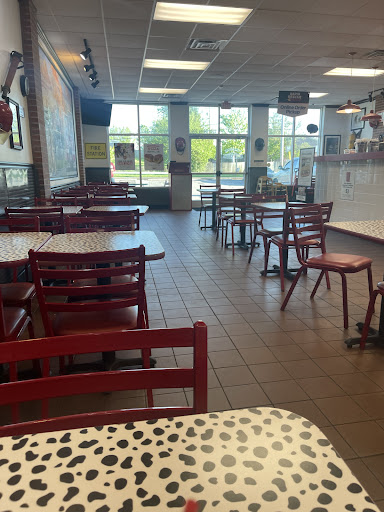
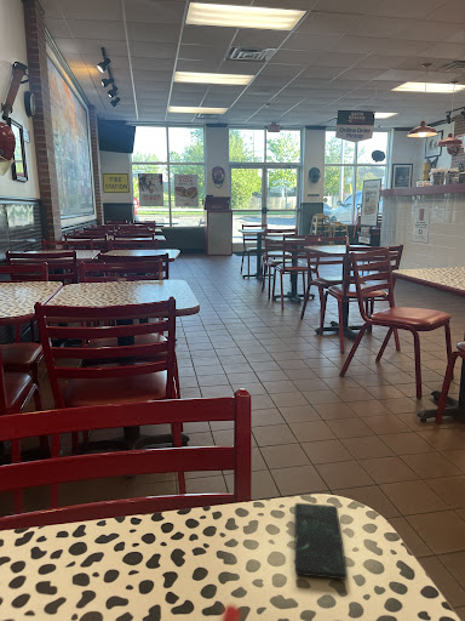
+ smartphone [293,502,349,581]
